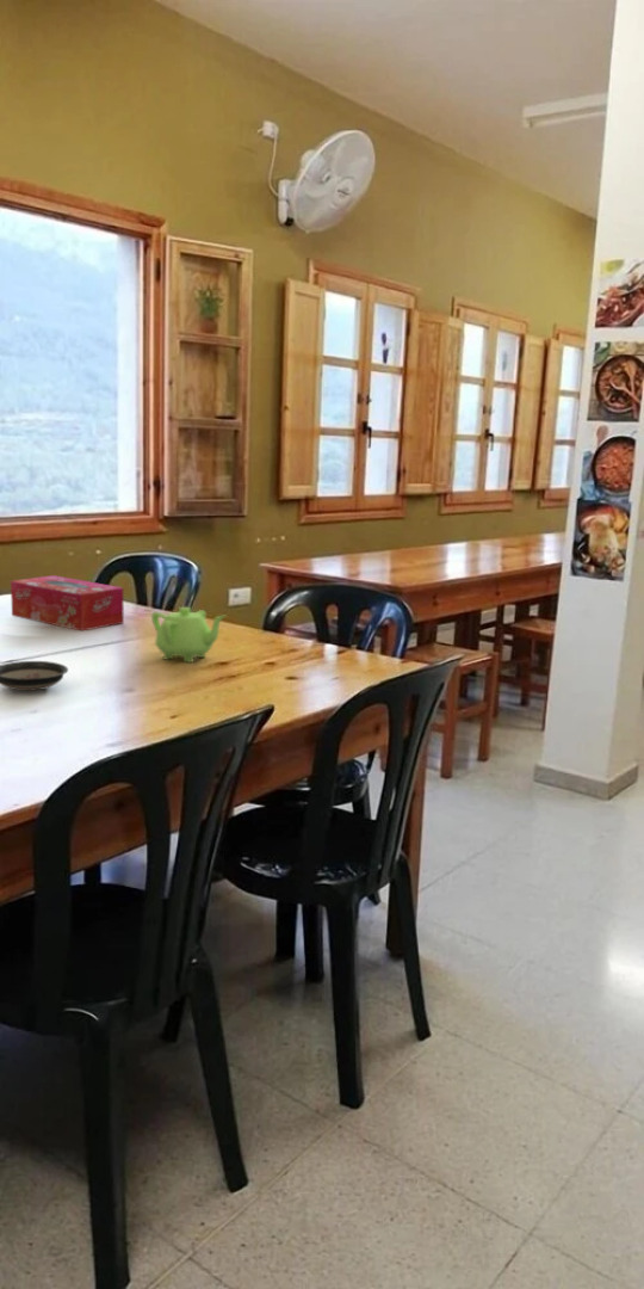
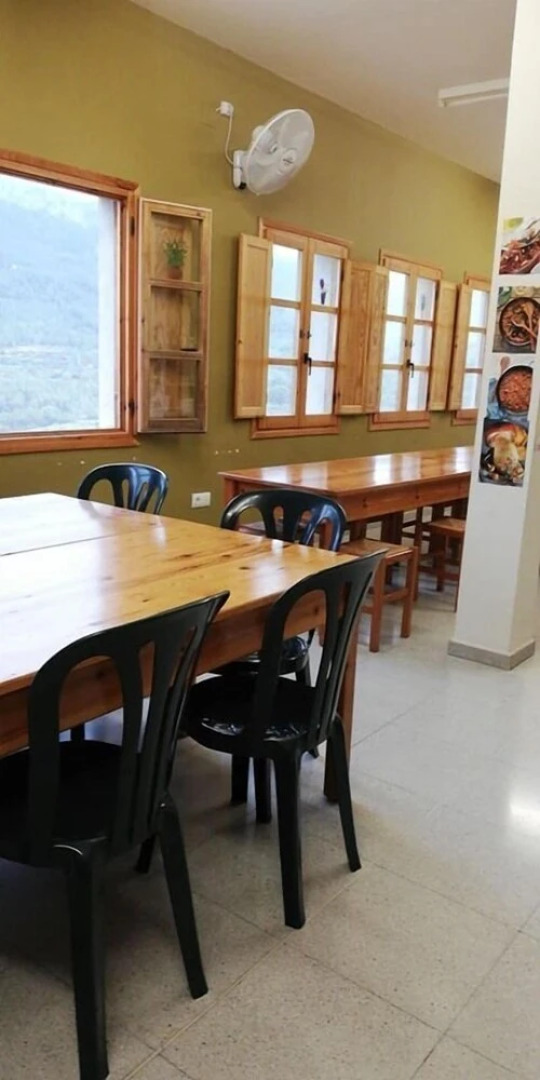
- teapot [150,606,228,664]
- saucer [0,660,69,692]
- tissue box [10,574,125,631]
